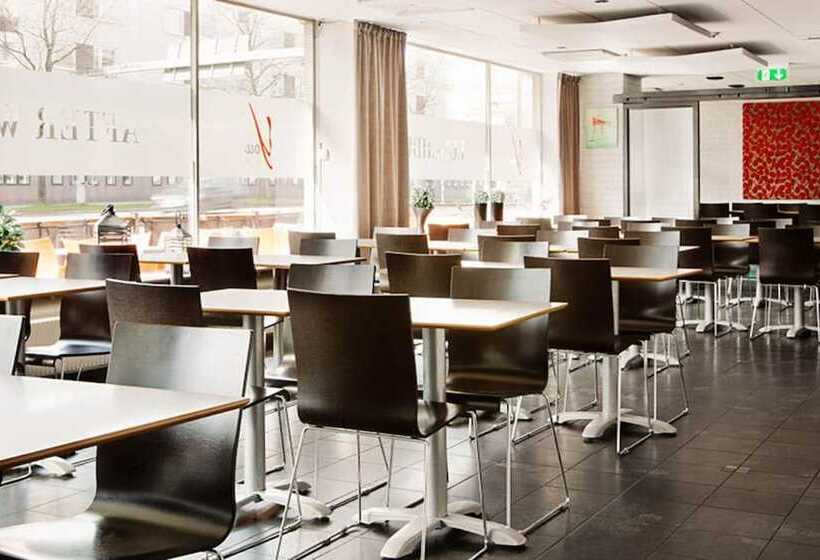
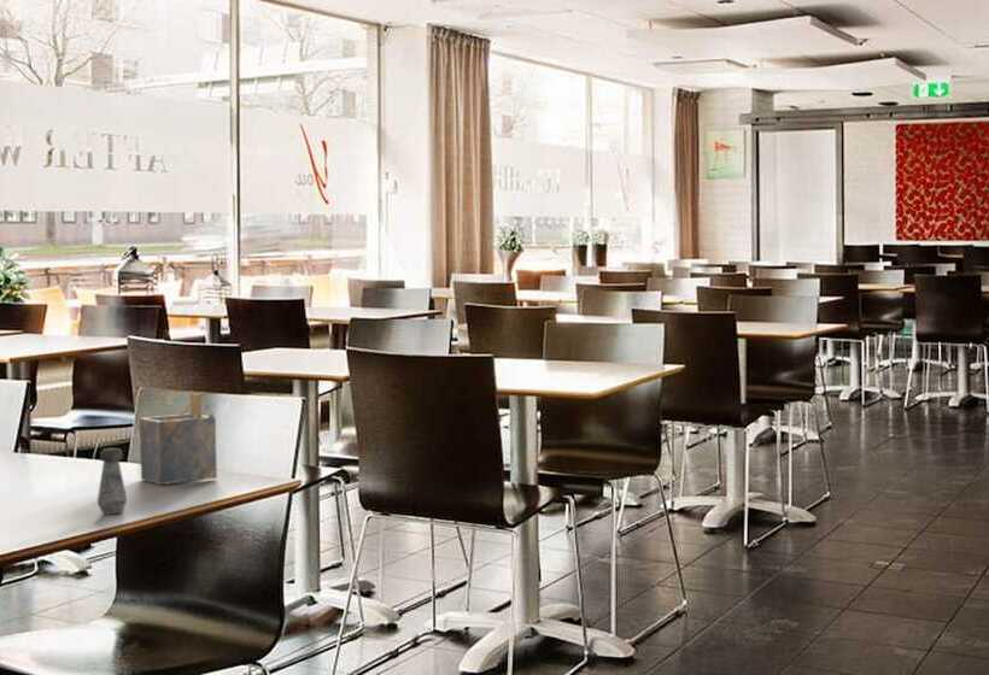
+ salt shaker [96,447,128,515]
+ napkin holder [139,392,218,486]
